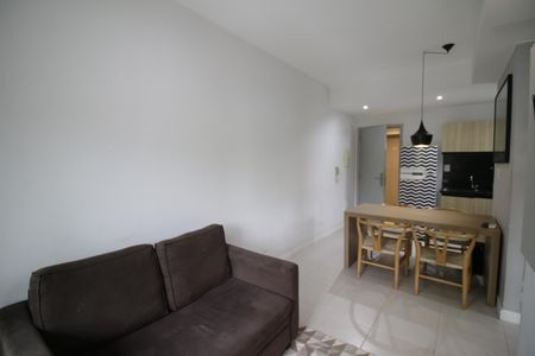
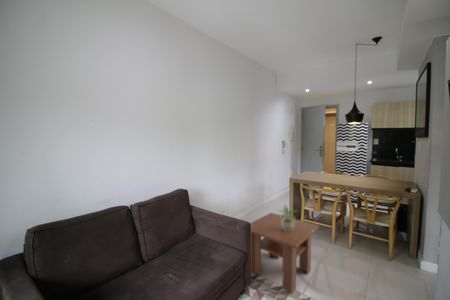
+ coffee table [249,212,320,295]
+ potted plant [278,204,299,231]
